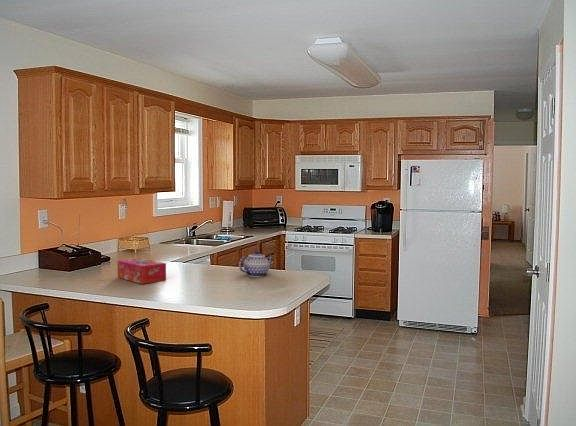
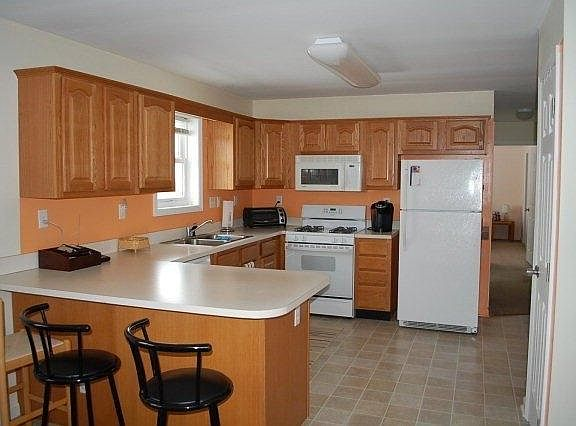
- teapot [238,250,274,278]
- tissue box [117,257,167,285]
